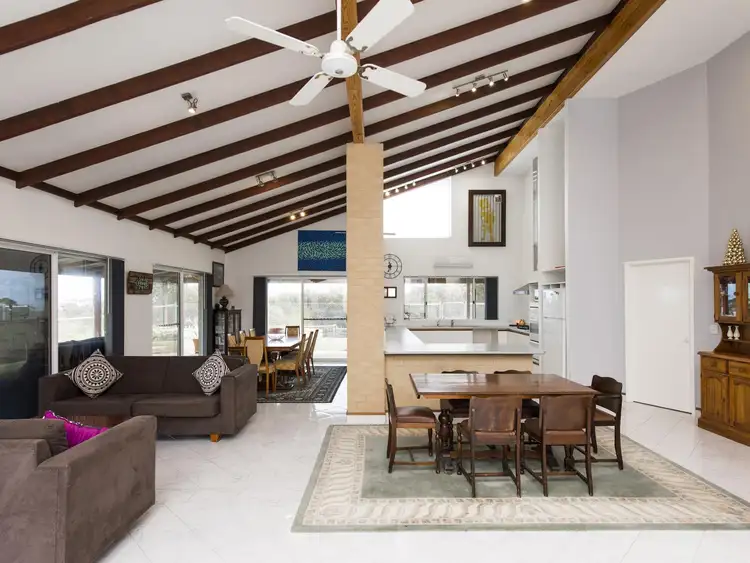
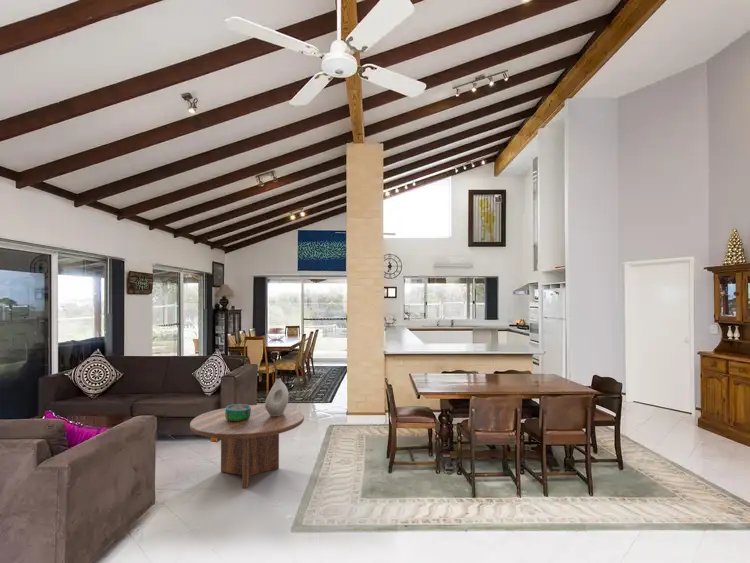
+ decorative bowl [225,403,251,421]
+ coffee table [189,404,305,489]
+ vase [264,377,289,416]
